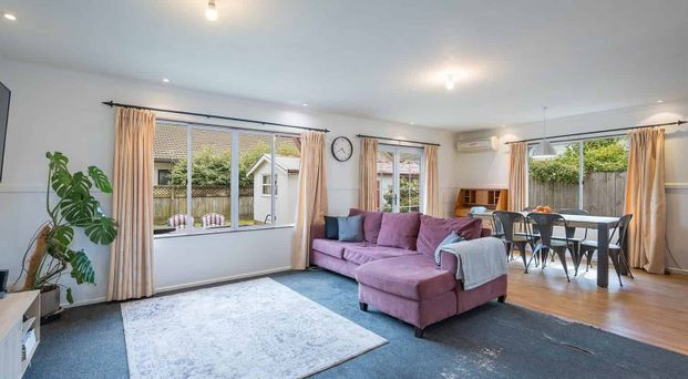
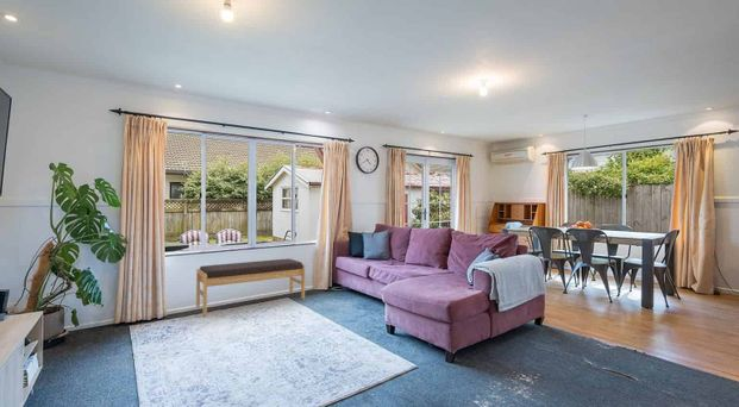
+ bench [195,258,306,317]
